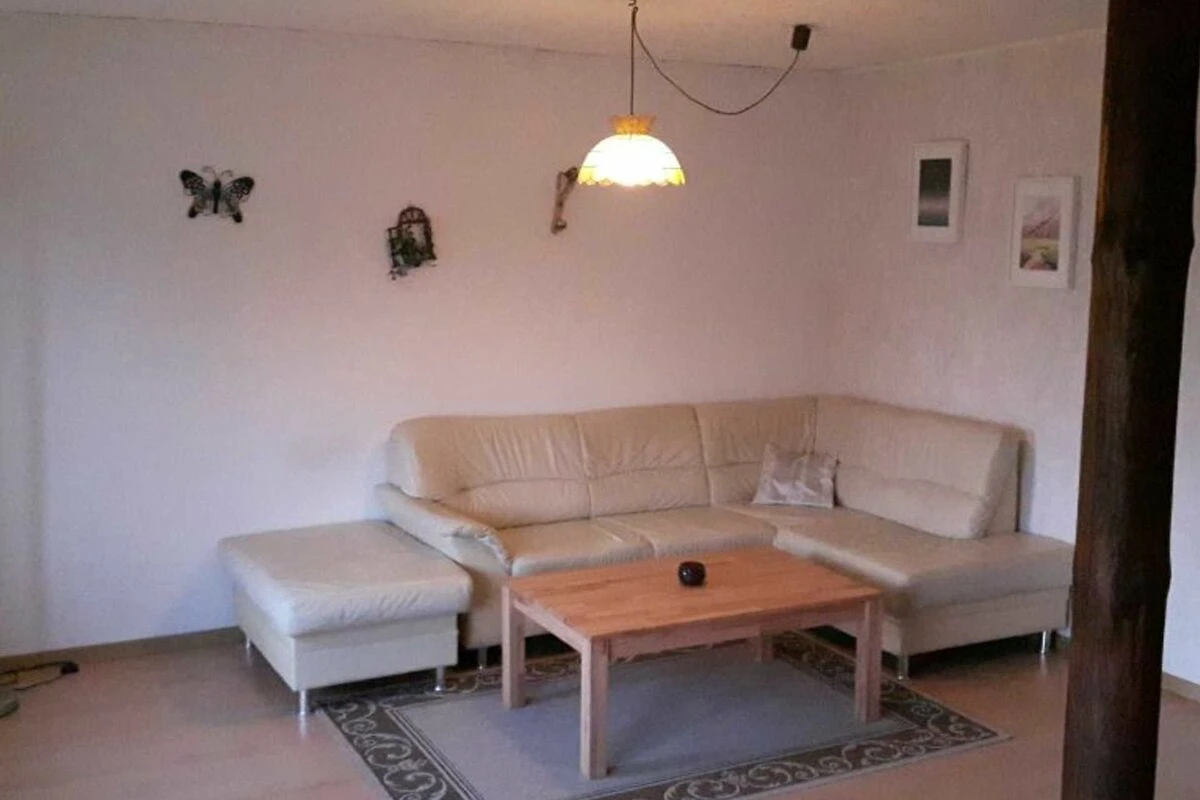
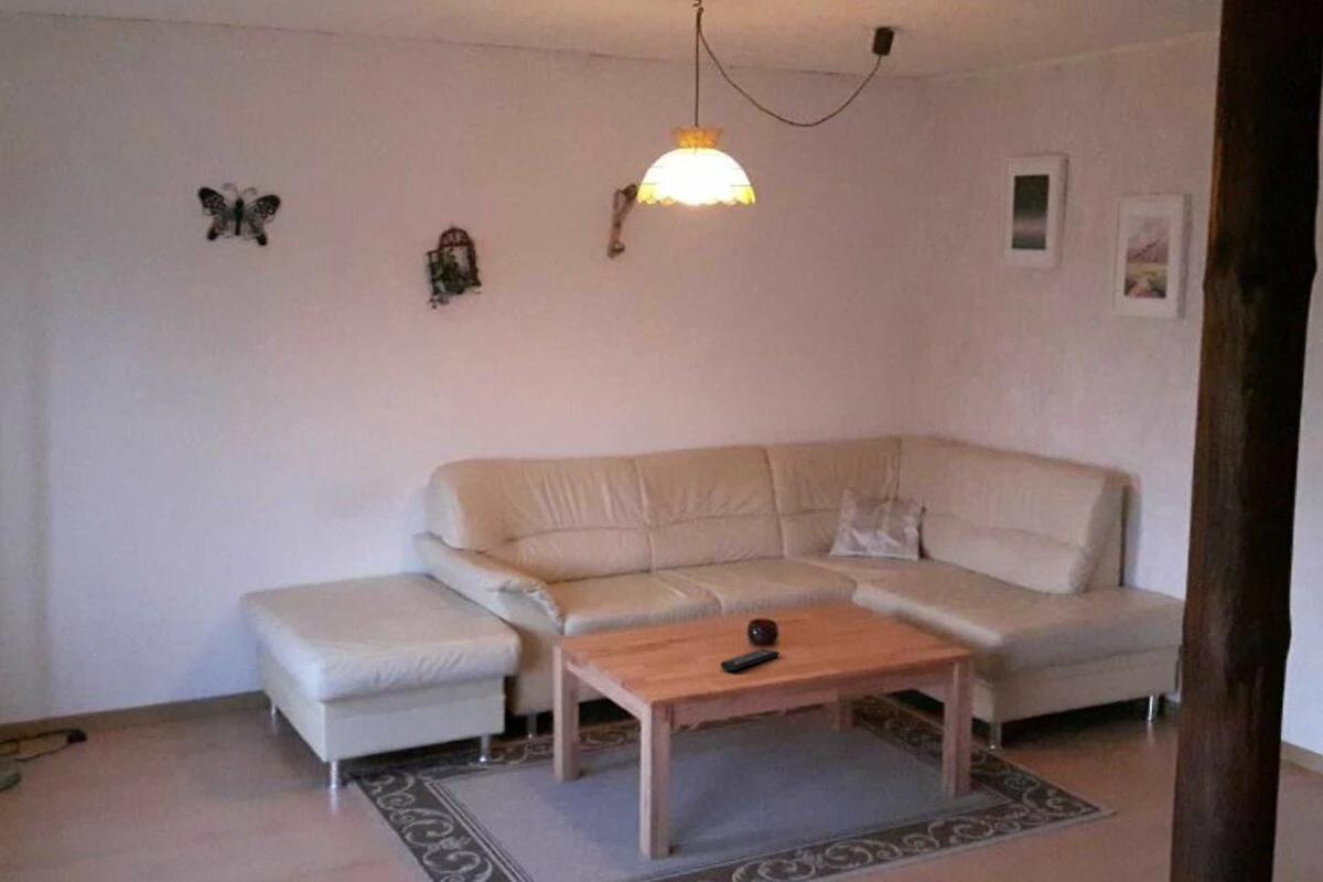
+ remote control [719,647,781,673]
